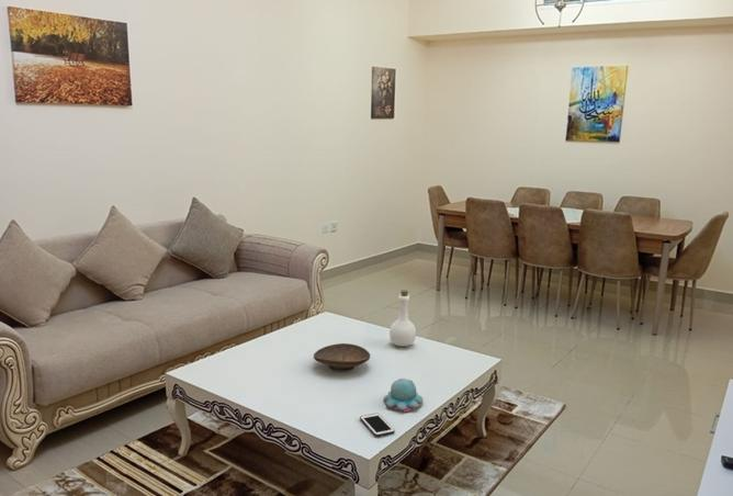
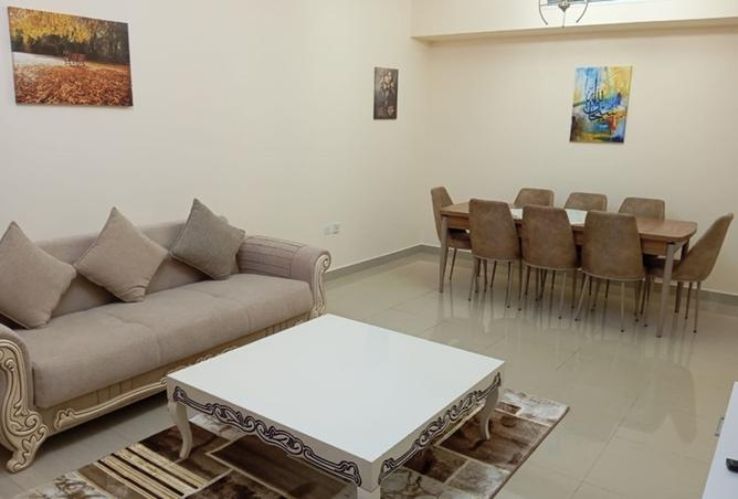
- bottle [388,289,417,348]
- decorative bowl [313,342,371,372]
- candle [383,377,425,413]
- cell phone [359,413,396,438]
